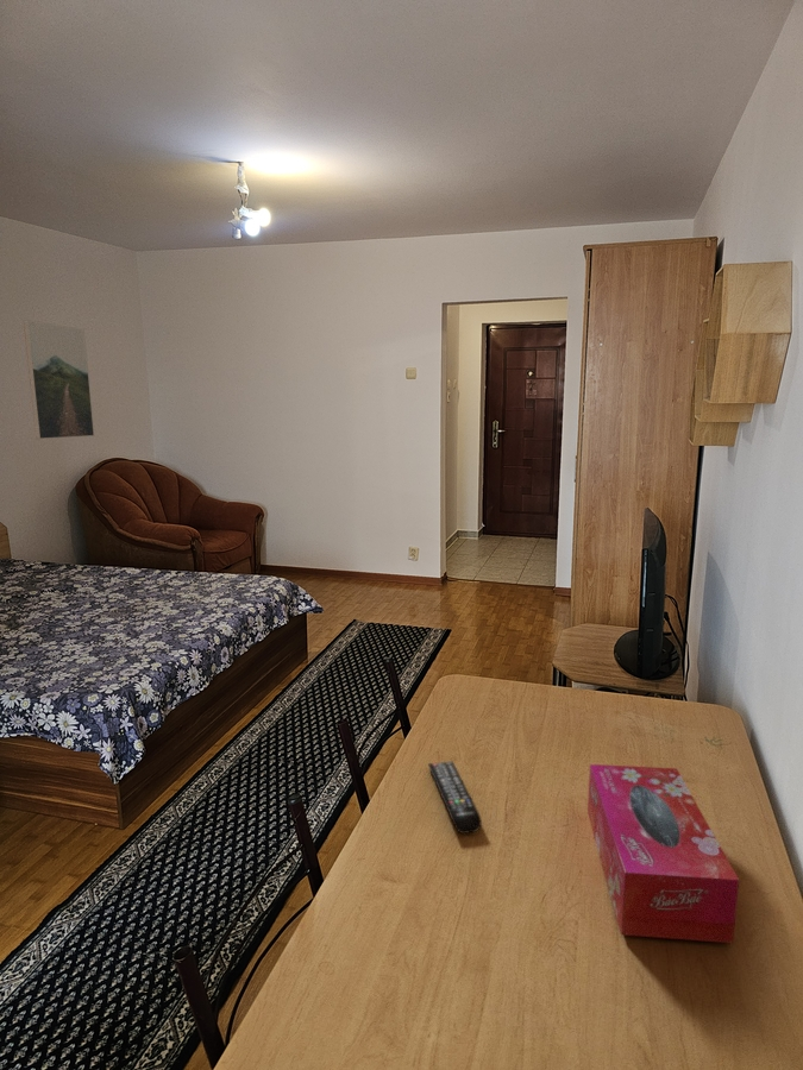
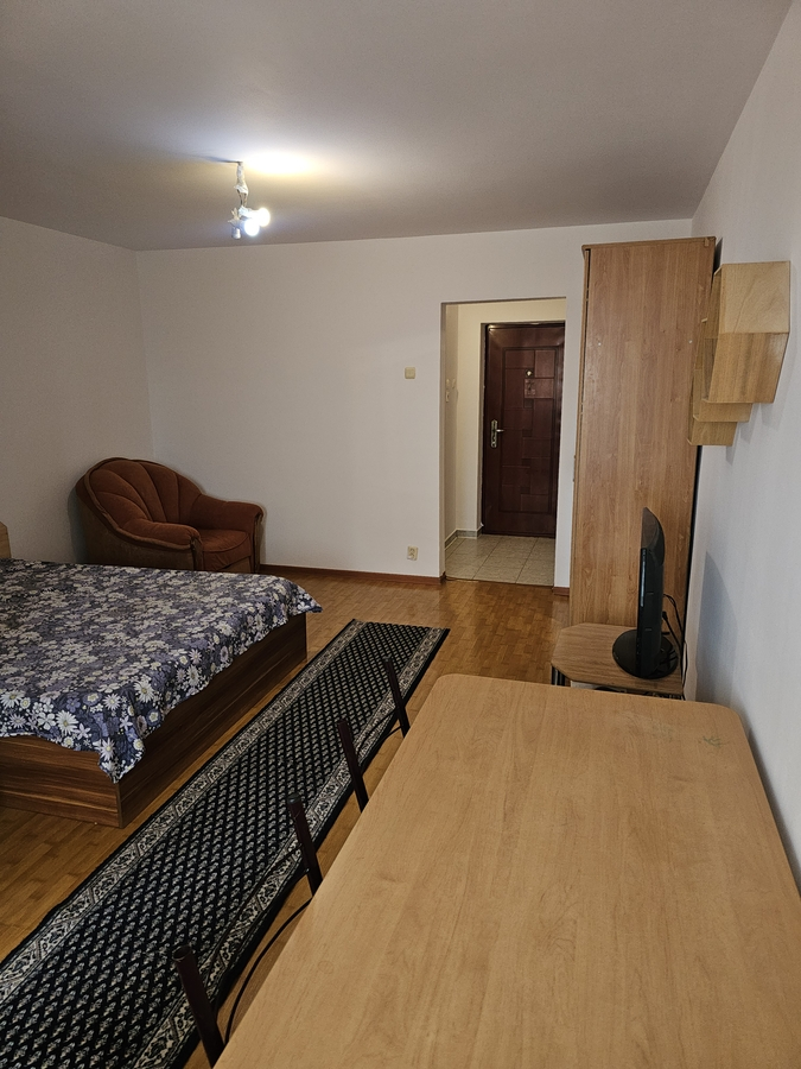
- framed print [23,319,95,440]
- remote control [427,760,483,835]
- tissue box [586,763,740,944]
